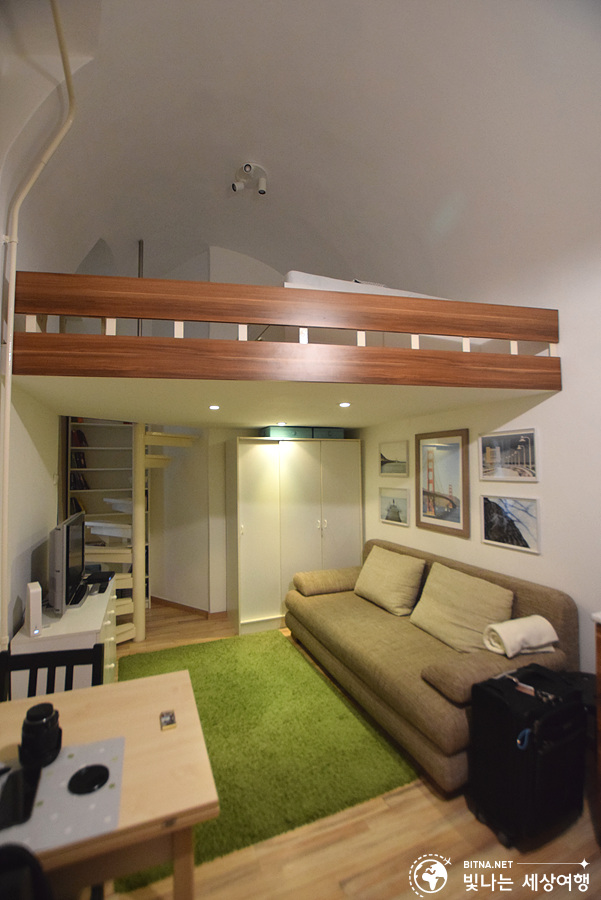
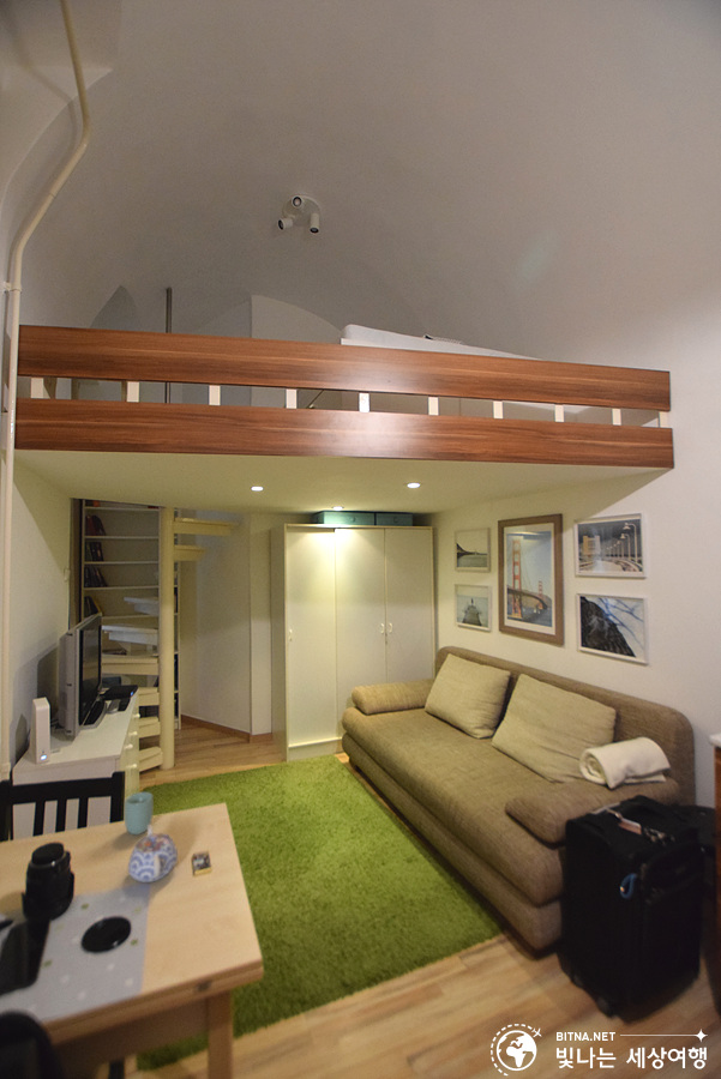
+ cup [124,791,154,836]
+ teapot [127,824,179,884]
